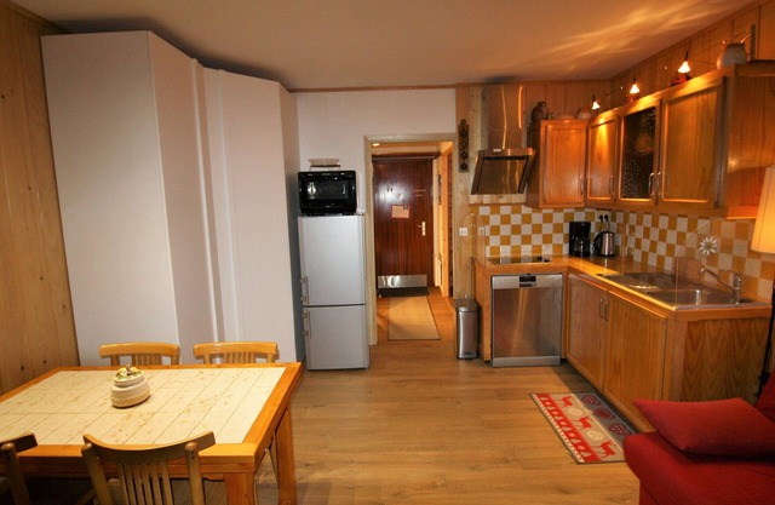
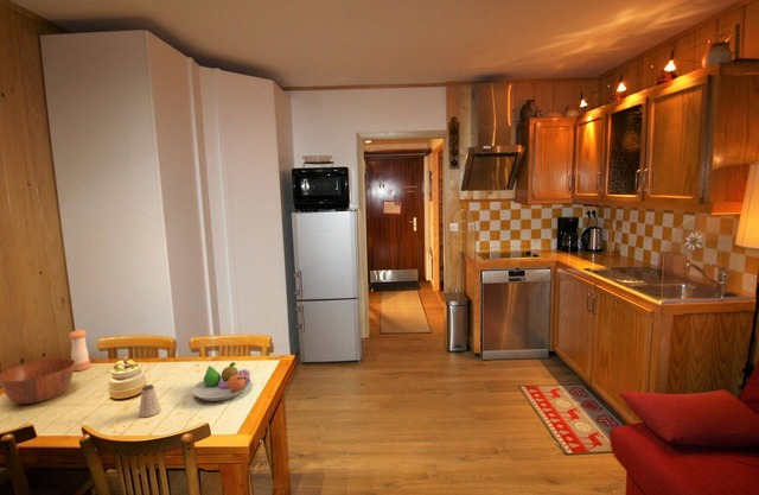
+ pepper shaker [68,328,91,373]
+ fruit bowl [191,361,253,402]
+ bowl [0,357,75,405]
+ saltshaker [138,383,161,418]
